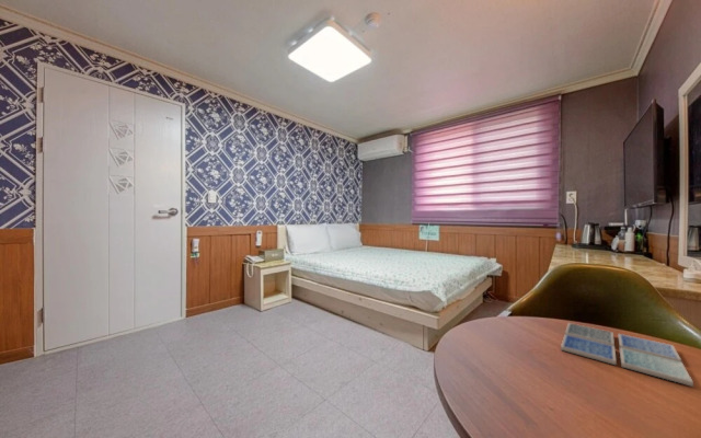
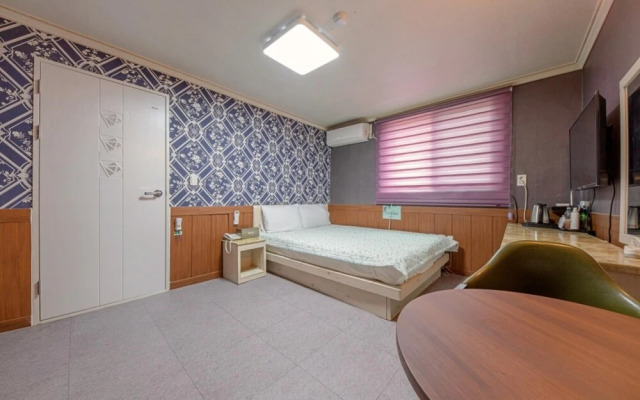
- drink coaster [560,322,694,388]
